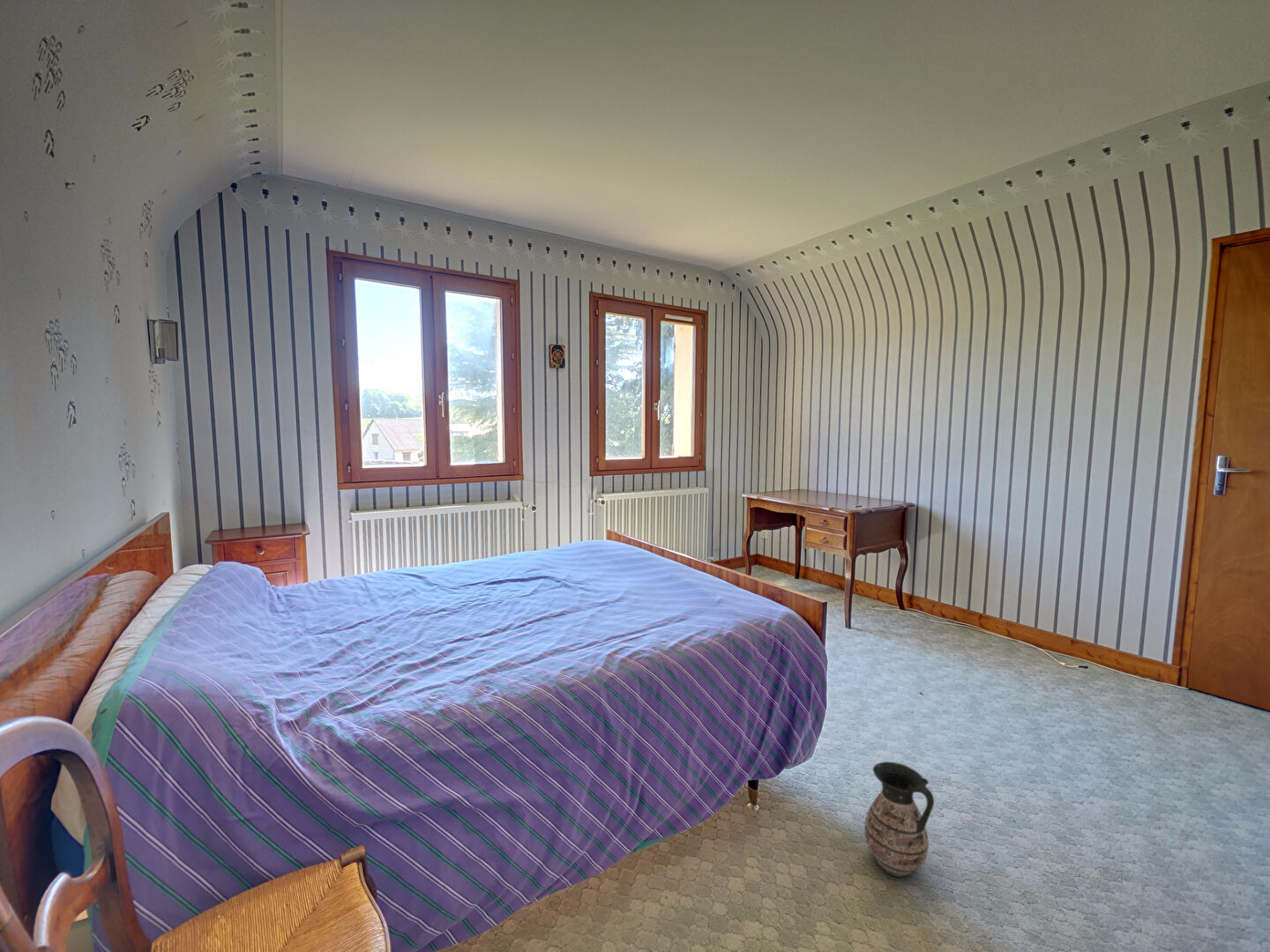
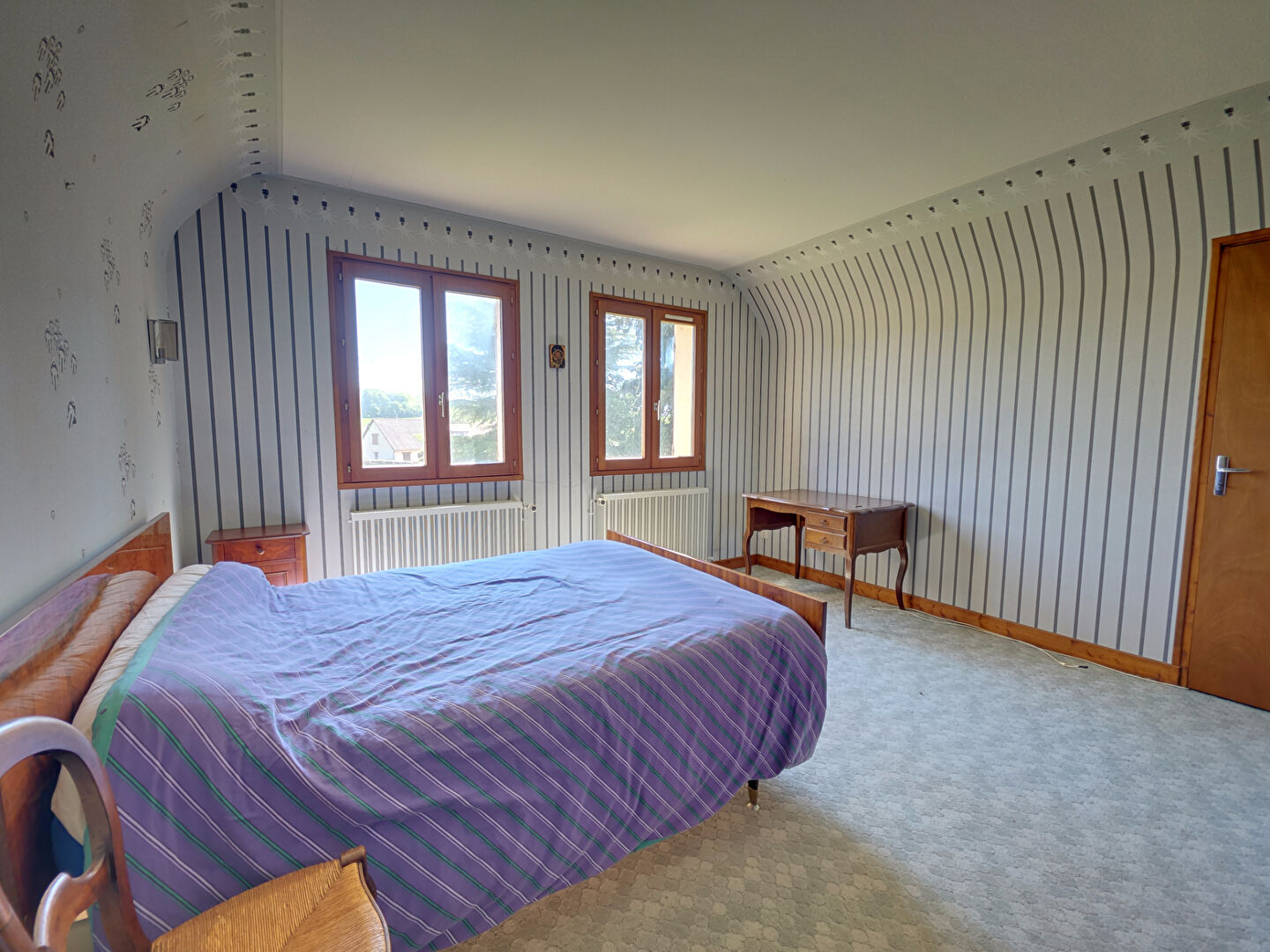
- ceramic jug [863,761,935,878]
